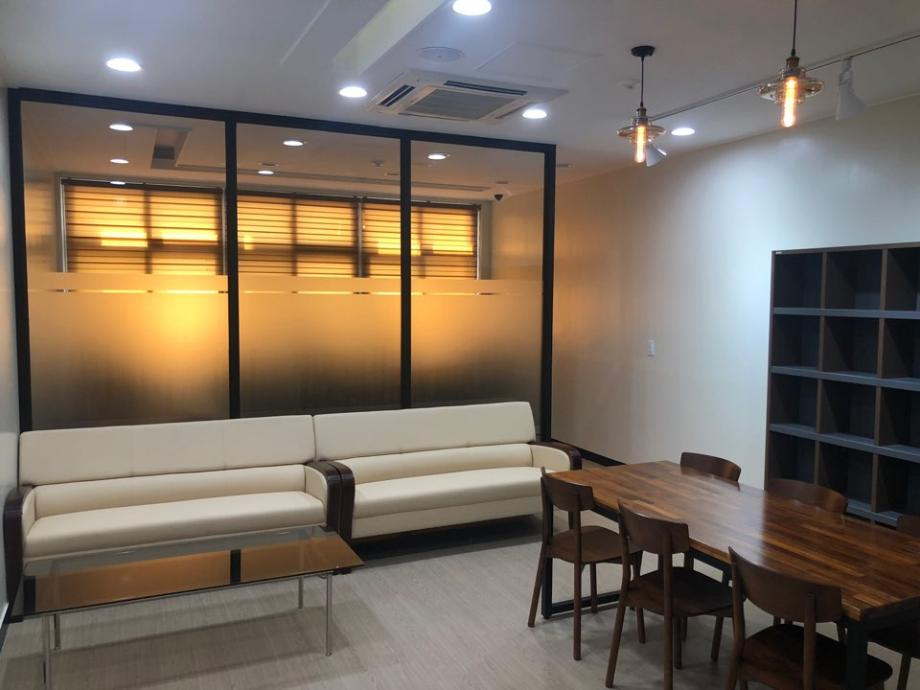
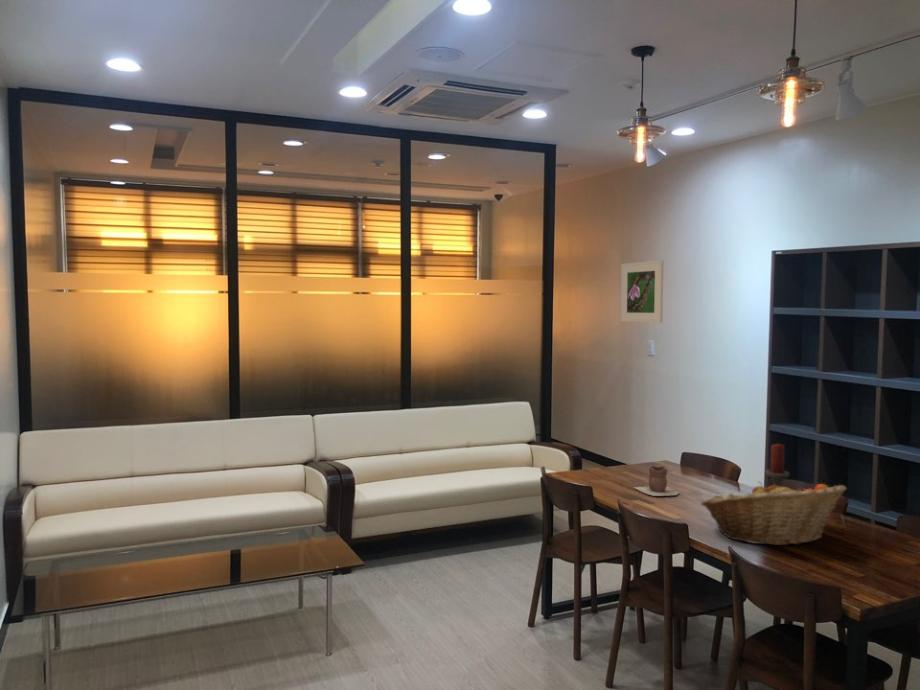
+ vase [632,465,681,497]
+ candle holder [764,443,806,491]
+ fruit basket [700,480,847,547]
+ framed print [620,260,664,324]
